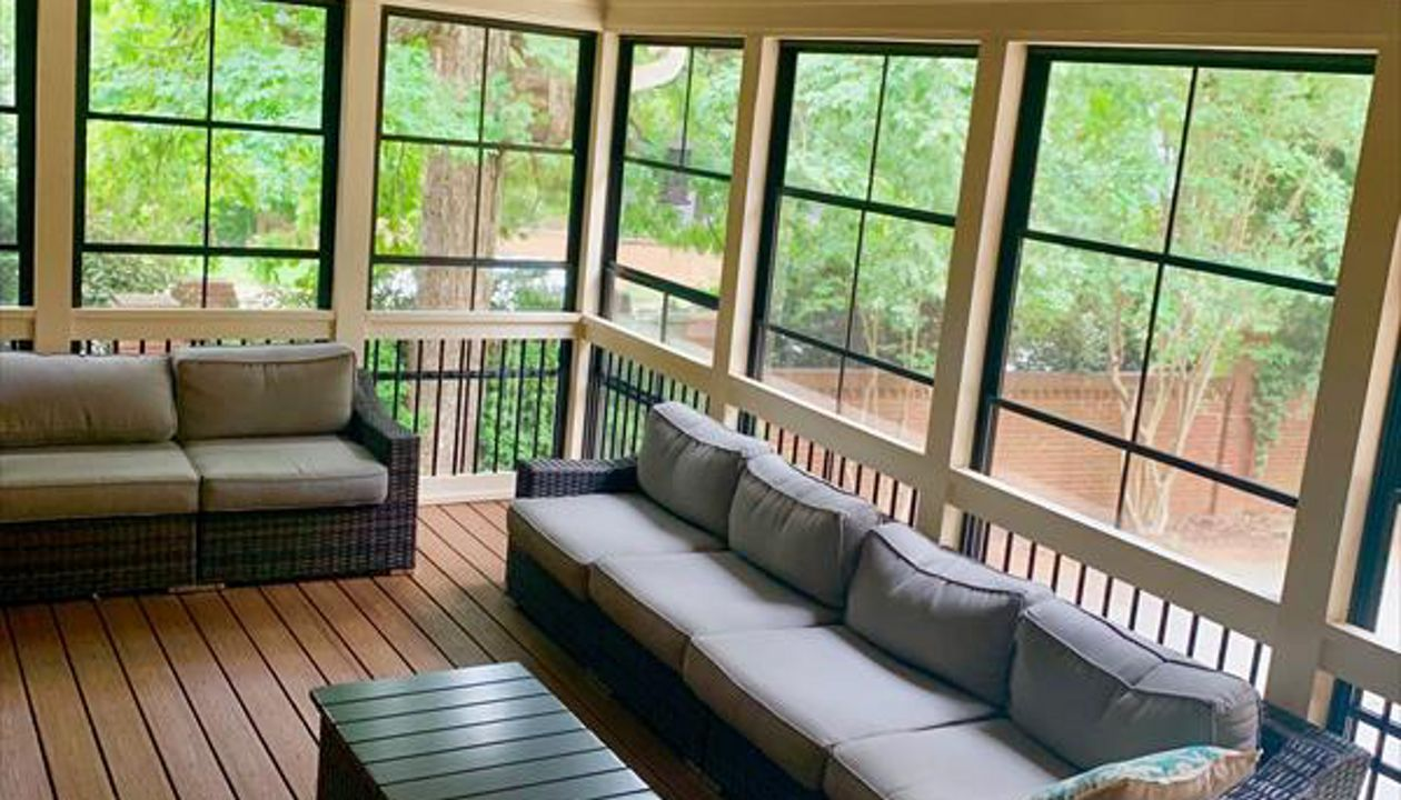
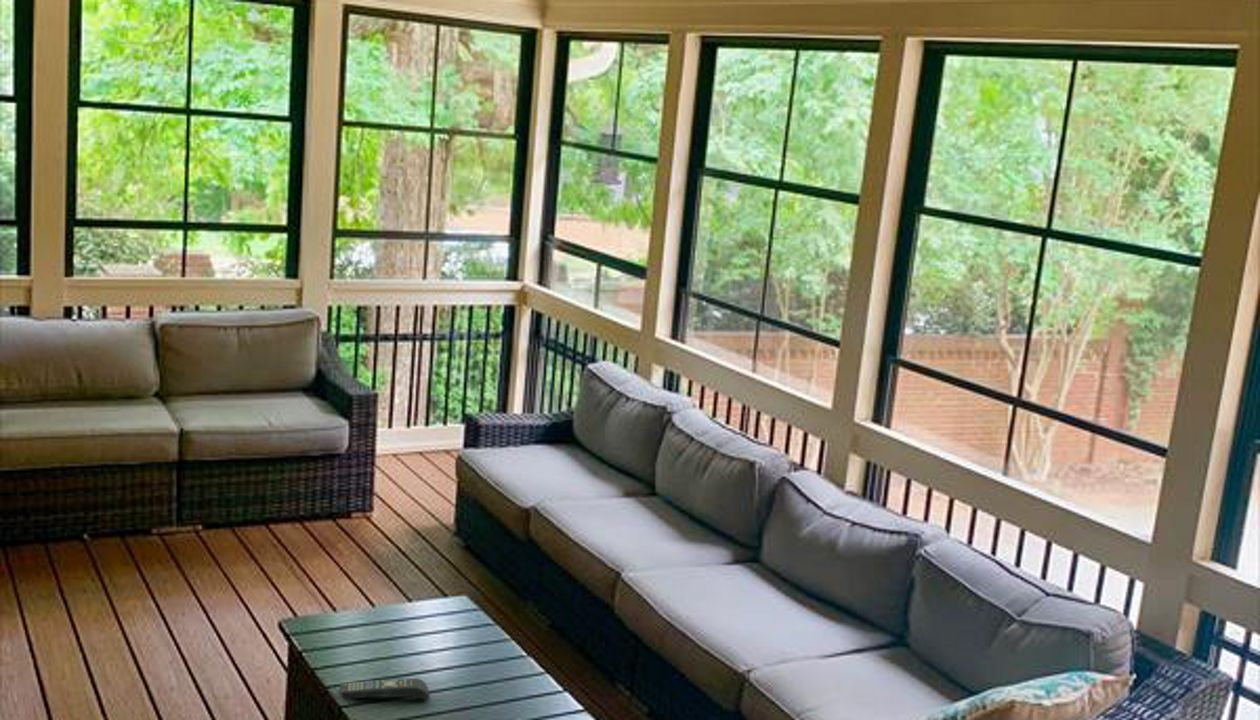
+ remote control [339,677,431,700]
